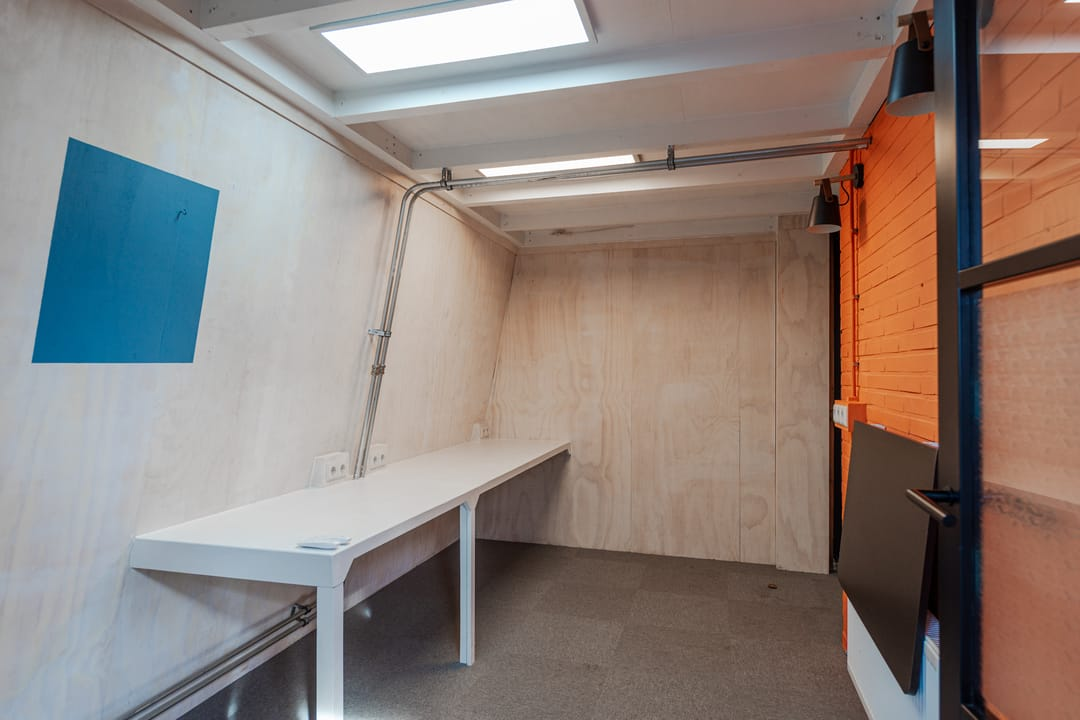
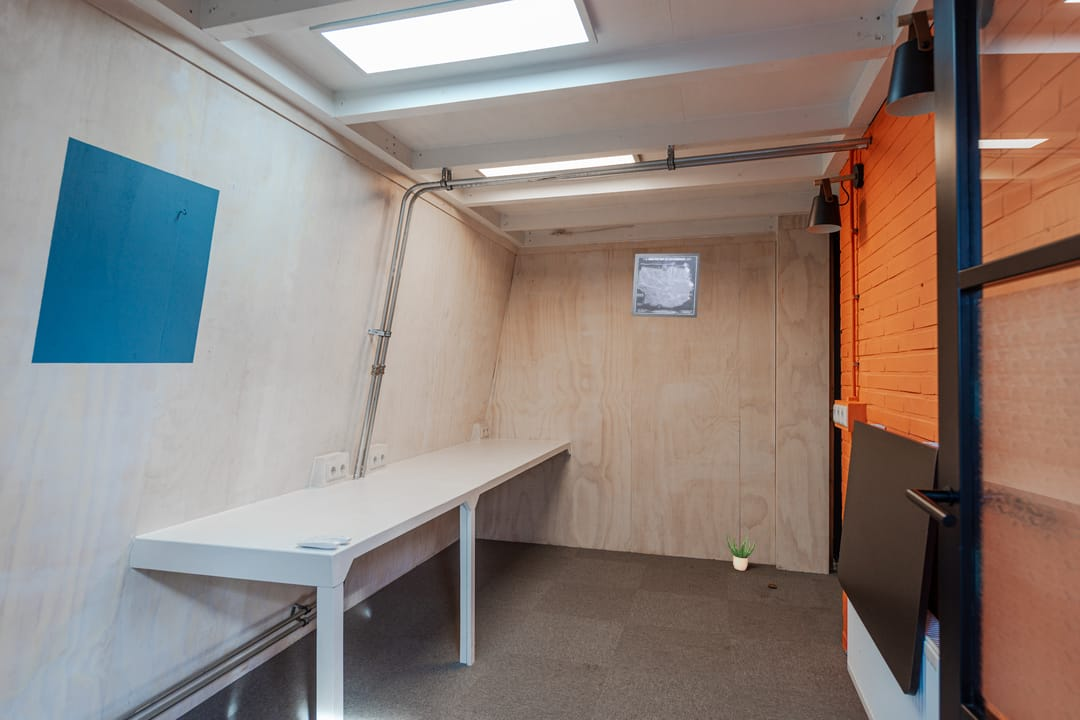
+ potted plant [726,533,756,571]
+ wall art [630,252,701,319]
